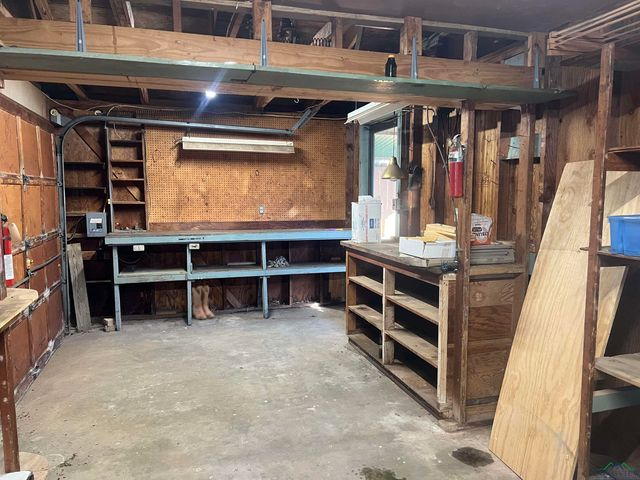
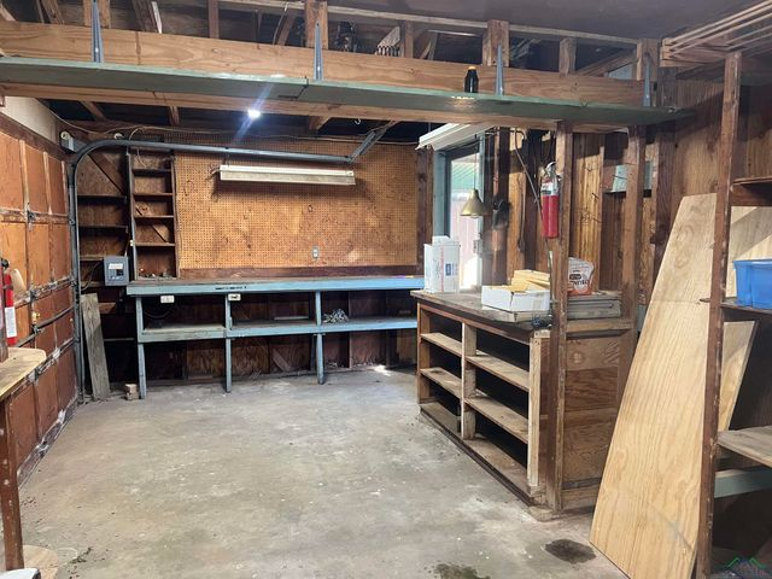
- boots [191,285,215,320]
